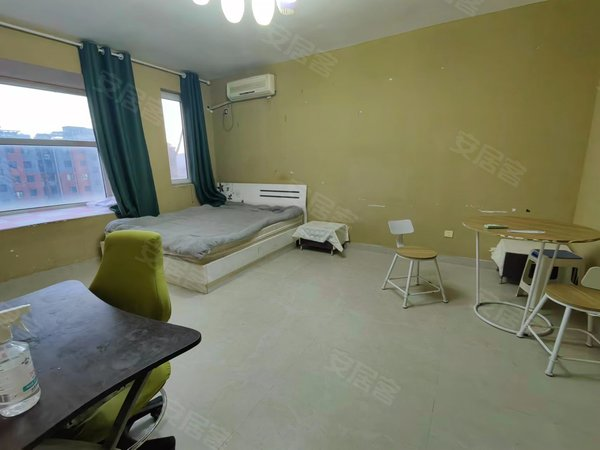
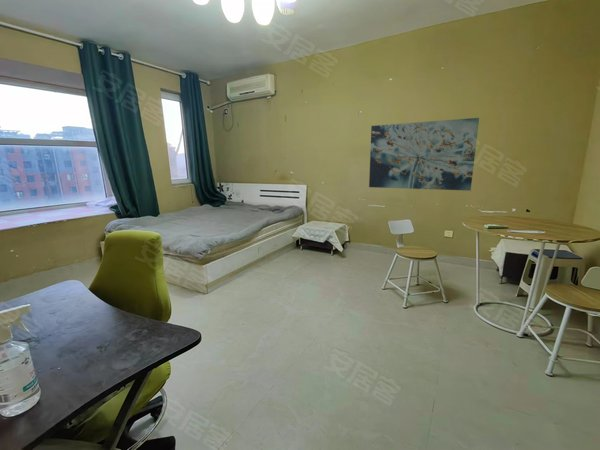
+ wall art [368,117,480,192]
